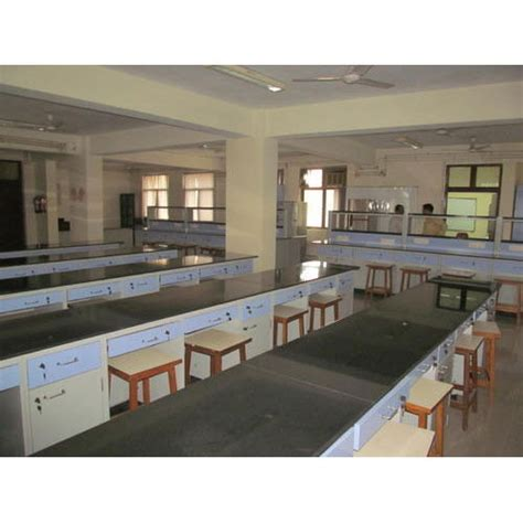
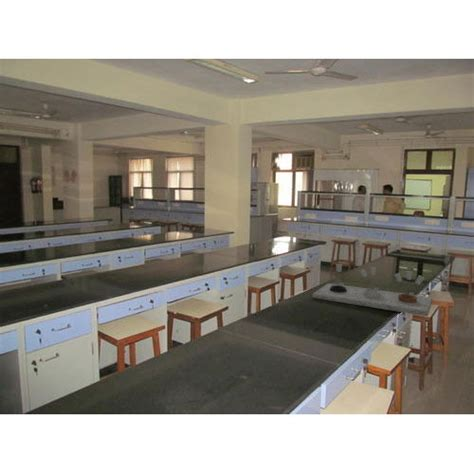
+ laboratory equipment [312,263,433,317]
